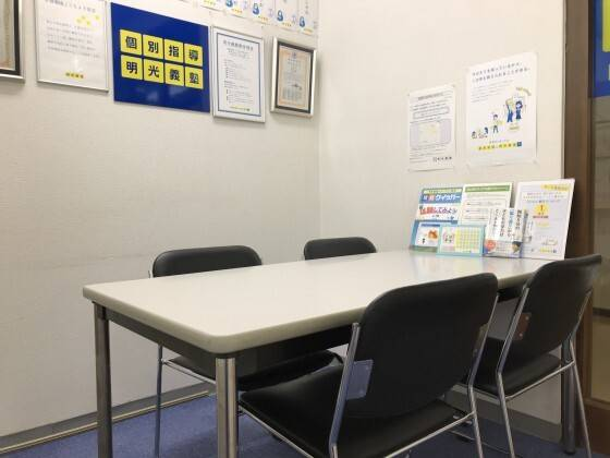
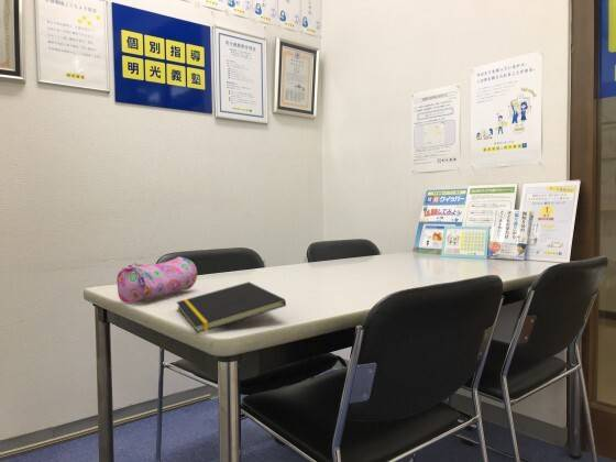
+ pencil case [116,255,198,305]
+ notepad [176,280,287,334]
